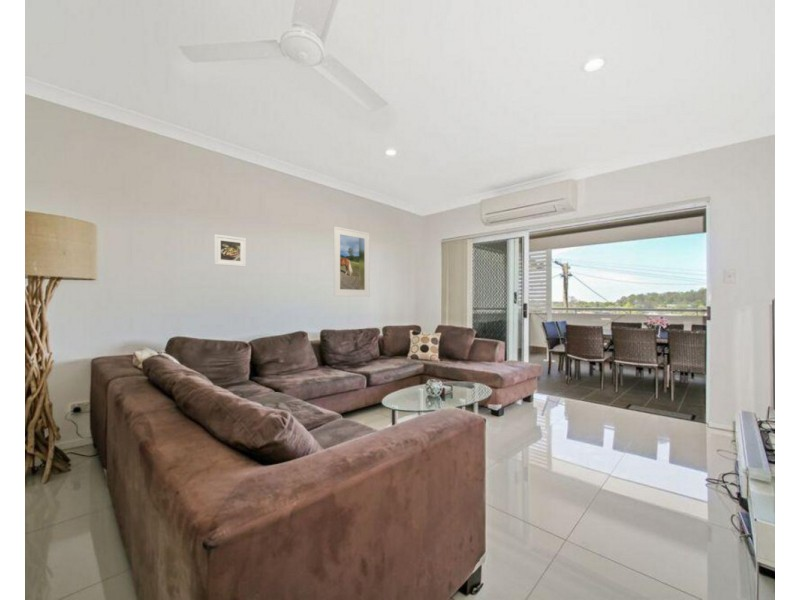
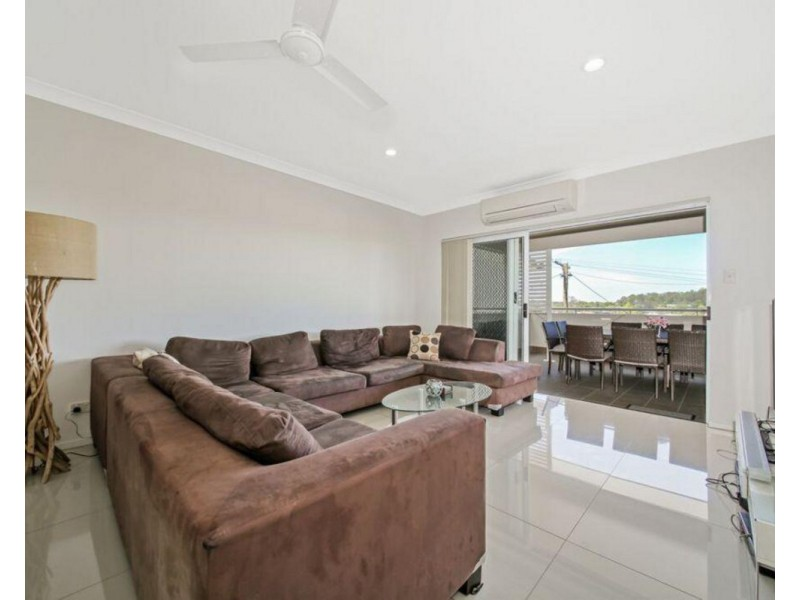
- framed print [213,233,247,268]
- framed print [333,225,371,297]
